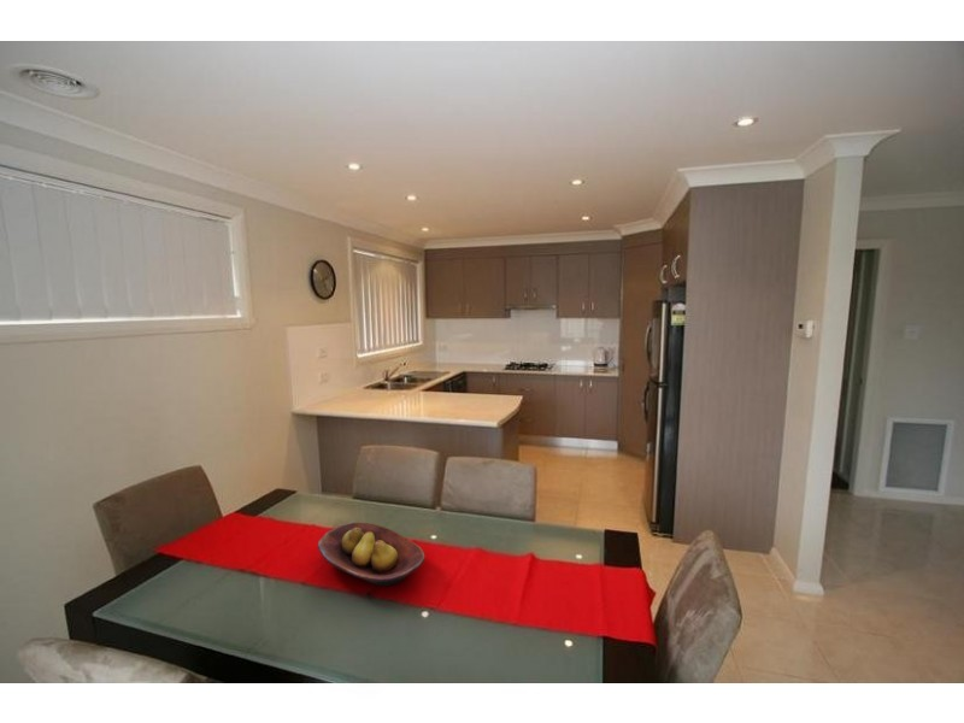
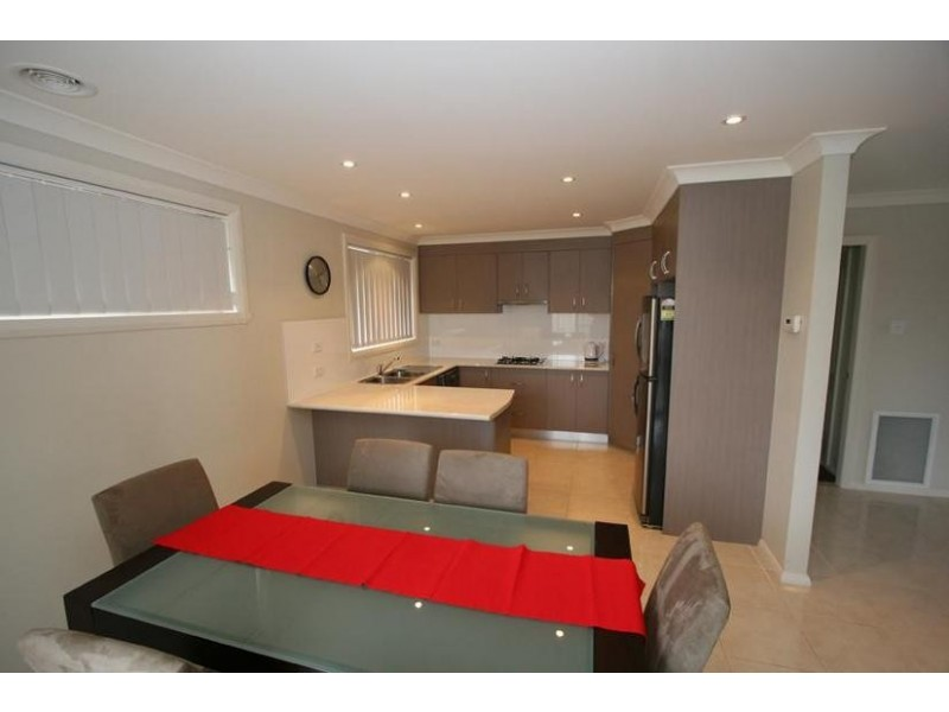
- fruit bowl [317,522,425,587]
